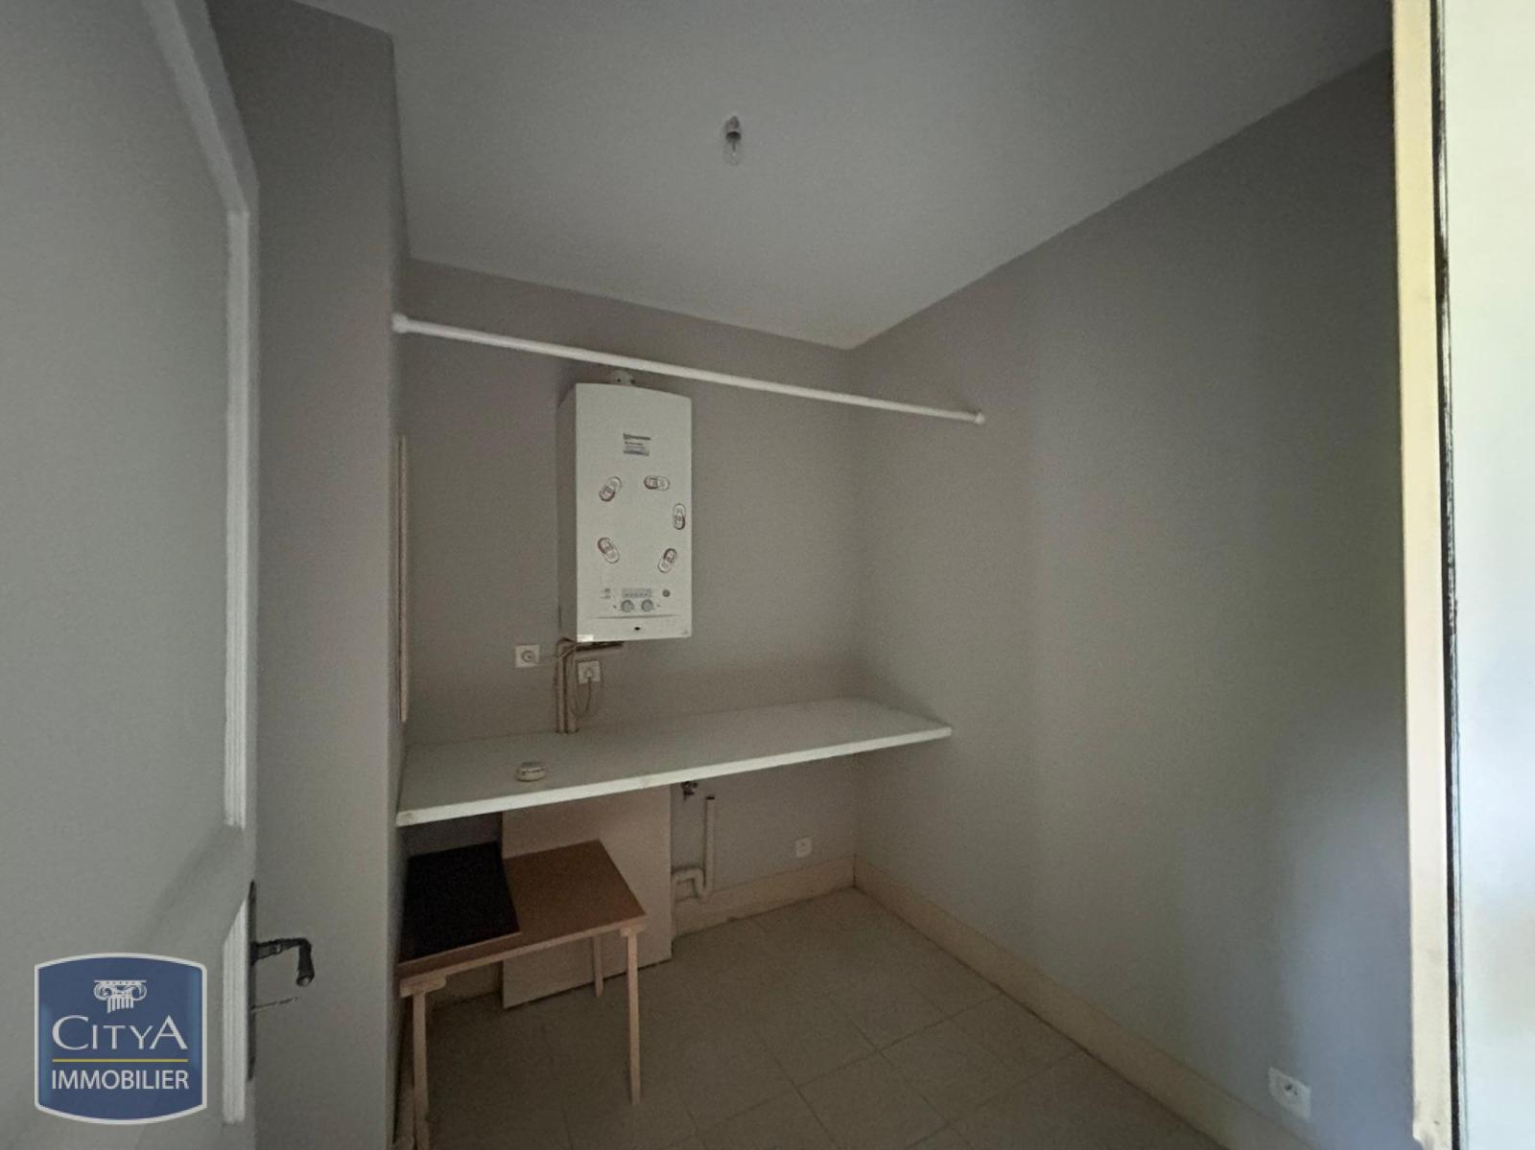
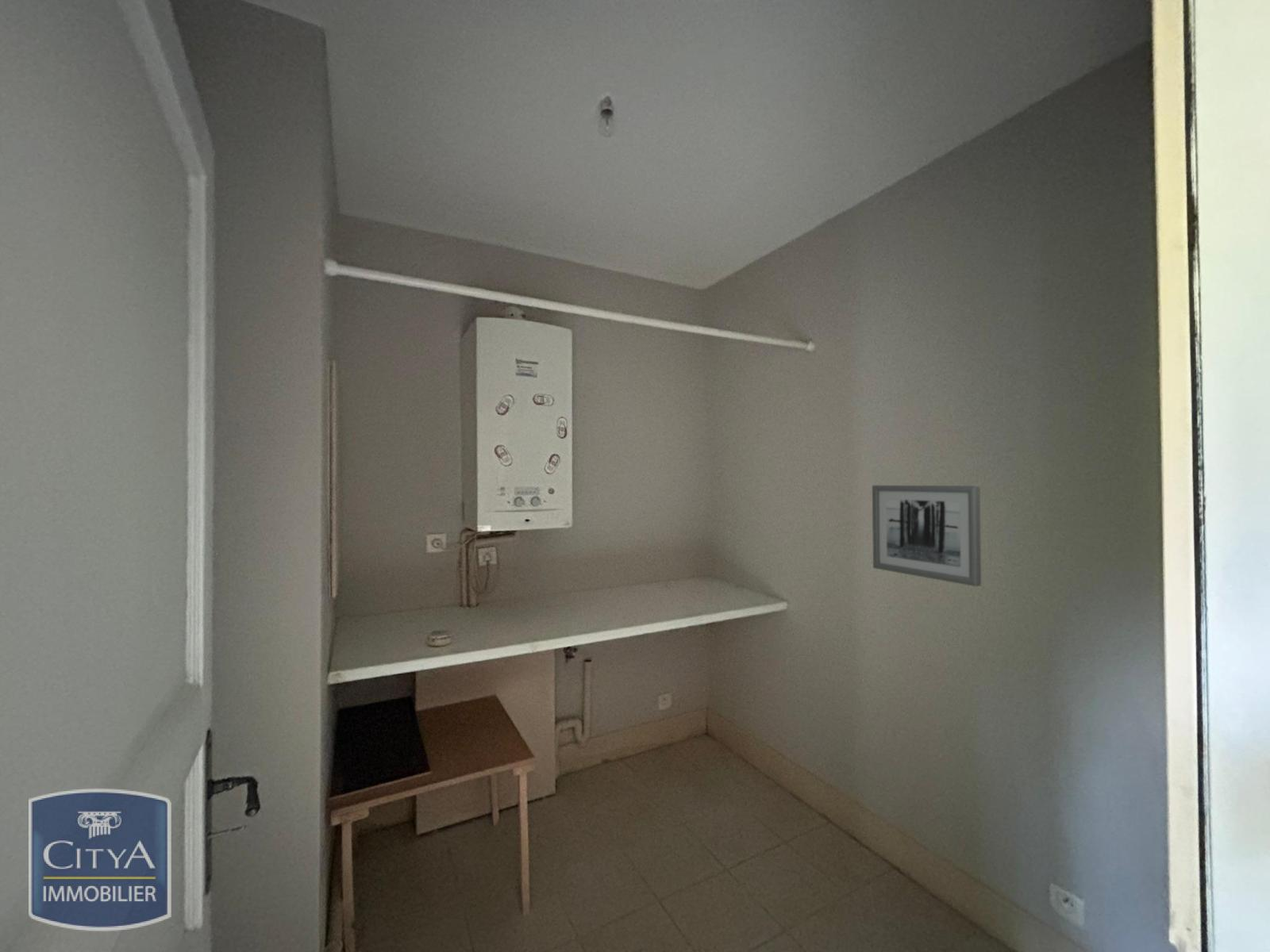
+ wall art [872,485,982,587]
